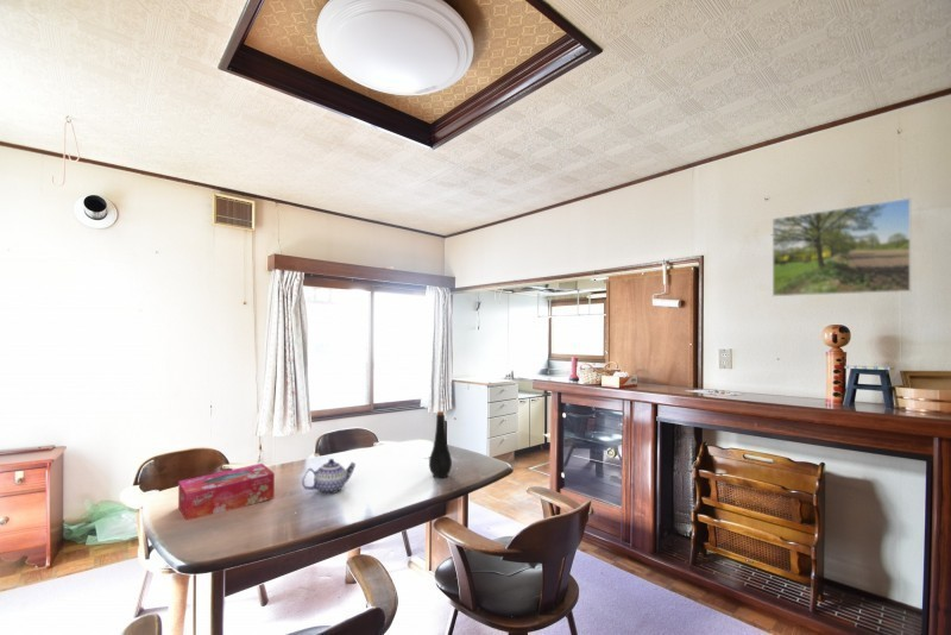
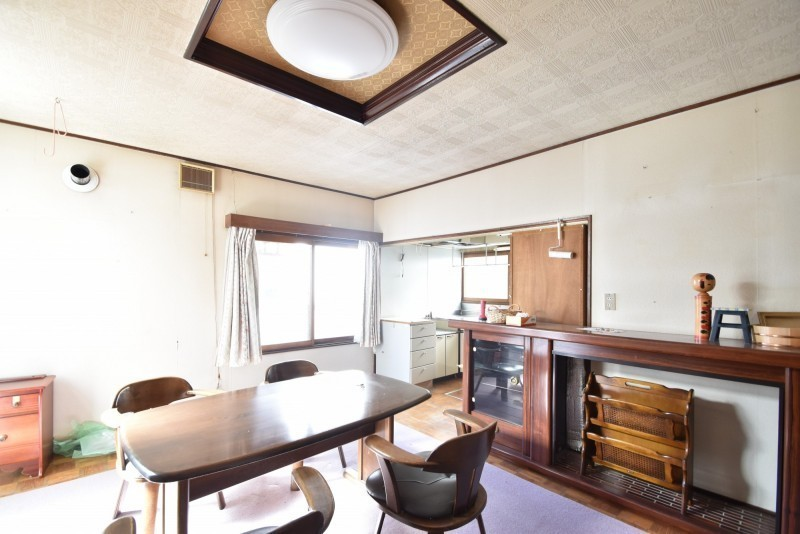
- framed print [771,197,912,297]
- tissue box [177,463,276,521]
- teapot [301,458,357,495]
- bottle [428,410,453,479]
